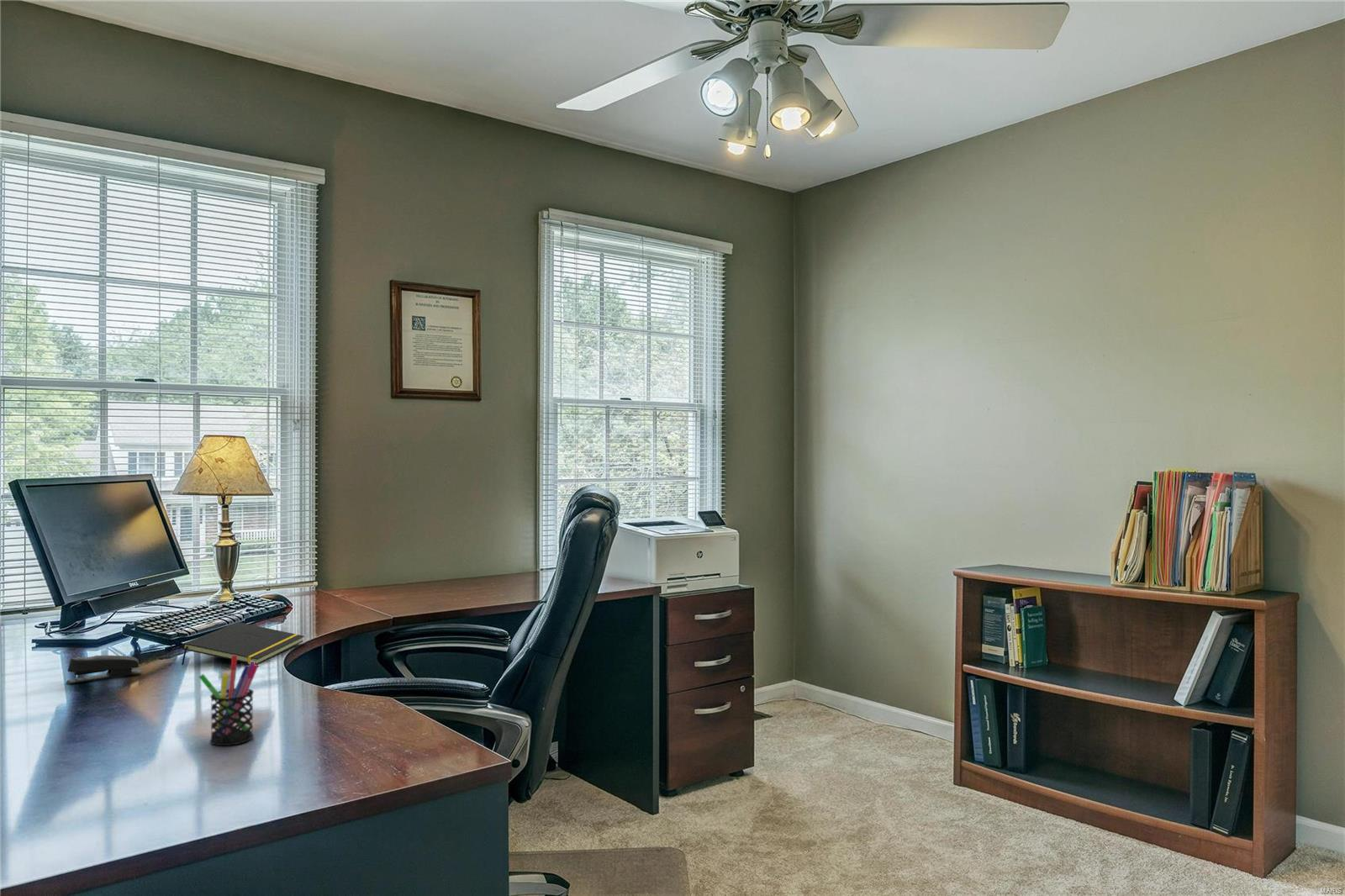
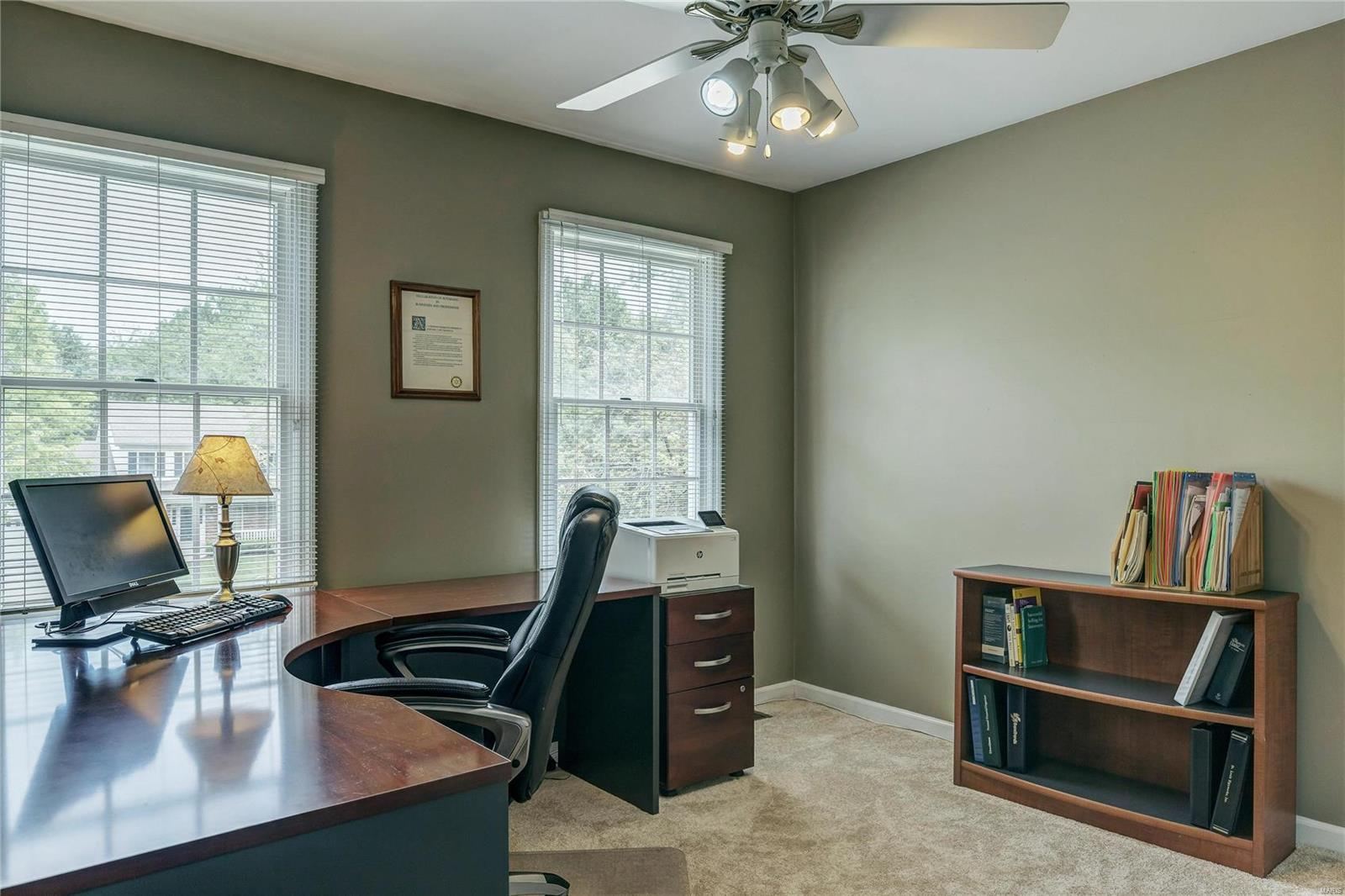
- stapler [66,655,144,684]
- notepad [181,621,305,666]
- pen holder [198,656,260,746]
